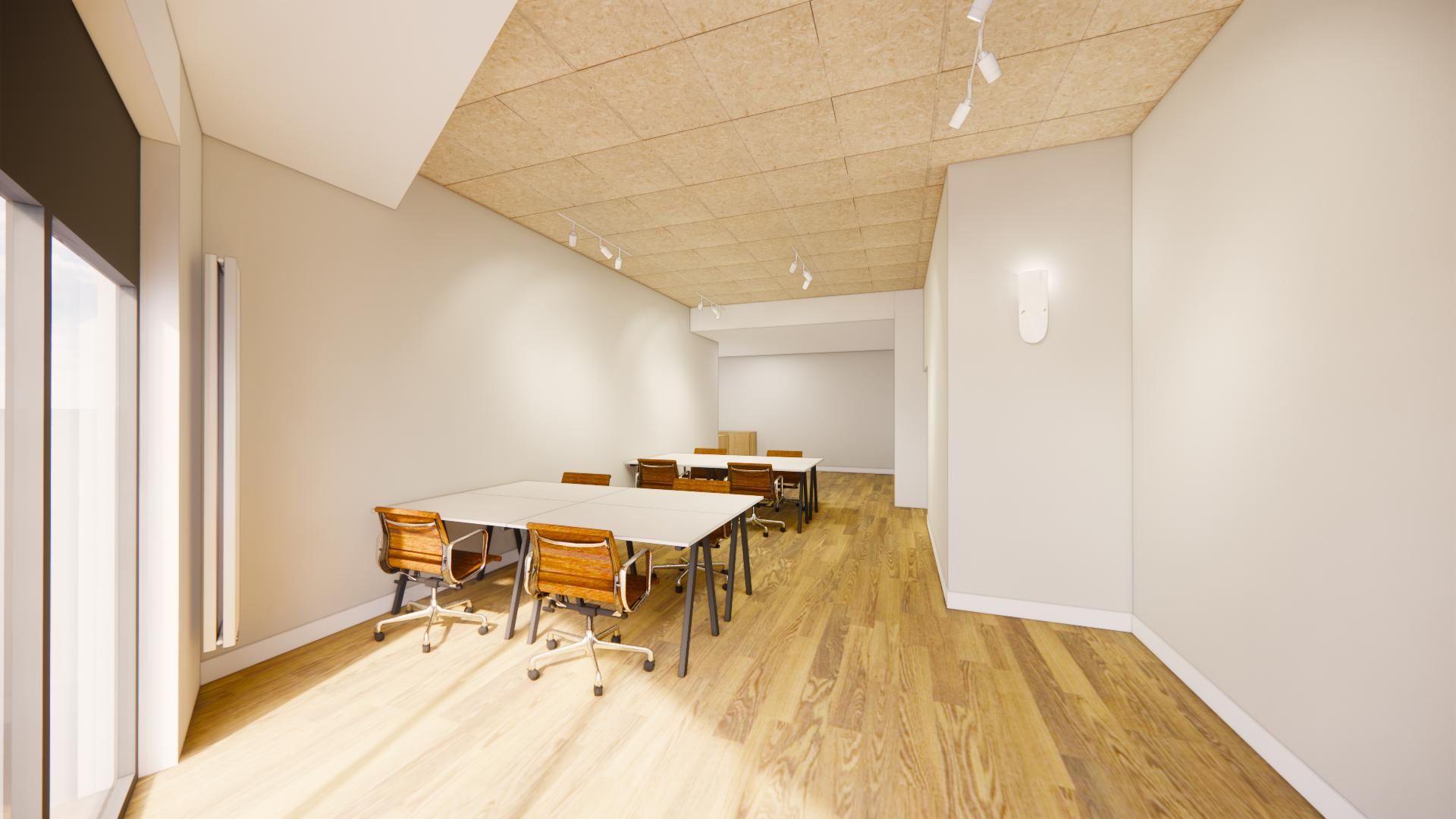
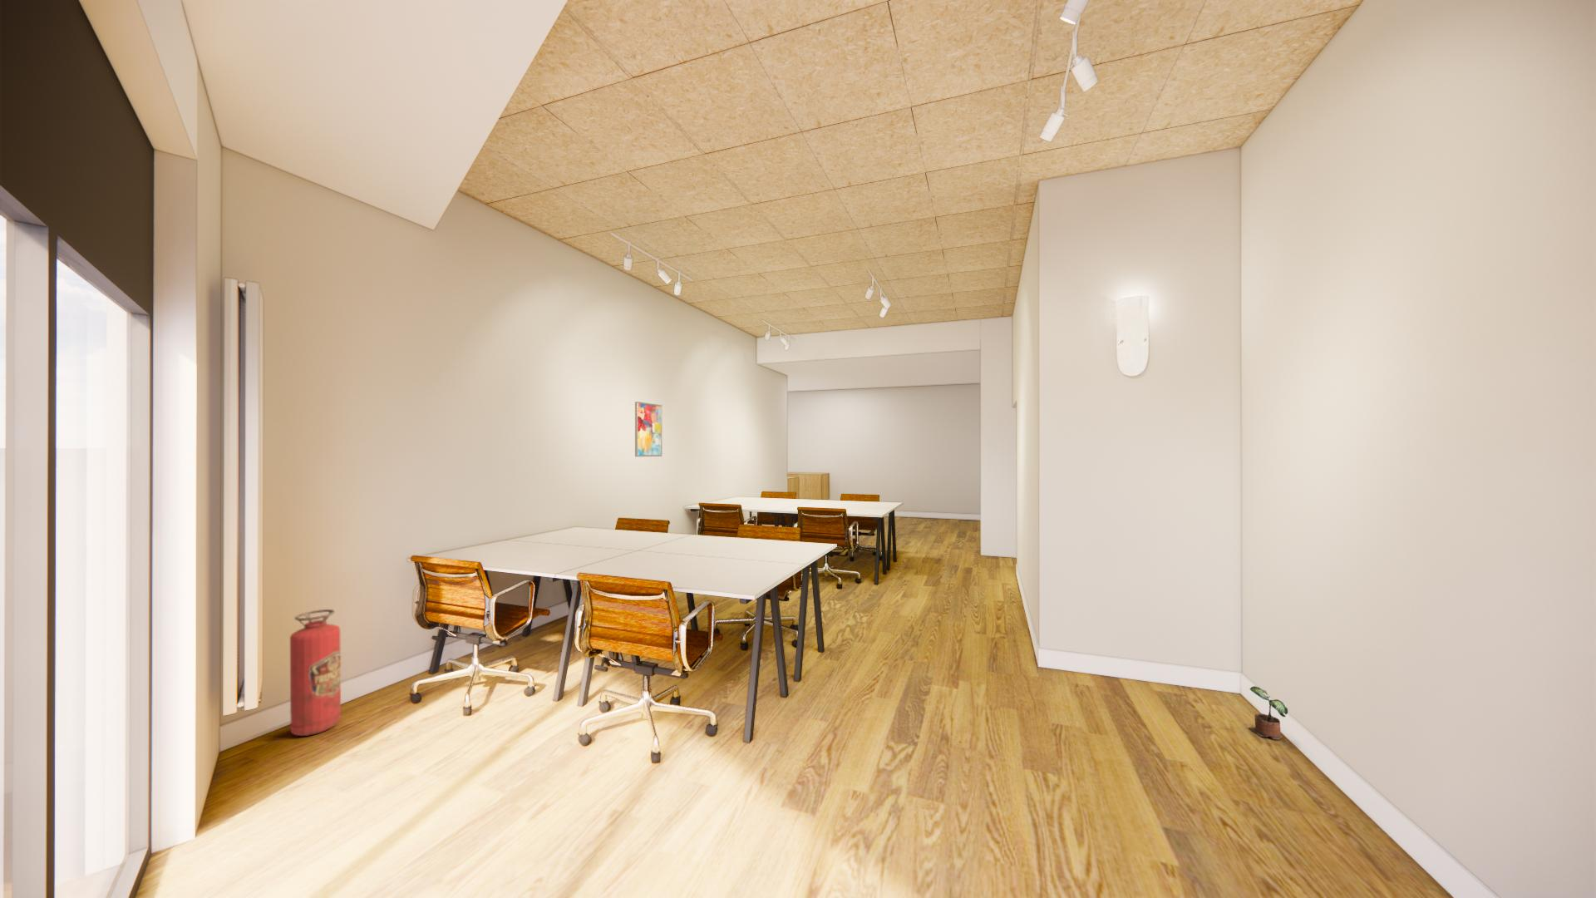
+ potted plant [1247,685,1288,740]
+ fire extinguisher [289,609,342,737]
+ wall art [635,401,662,457]
